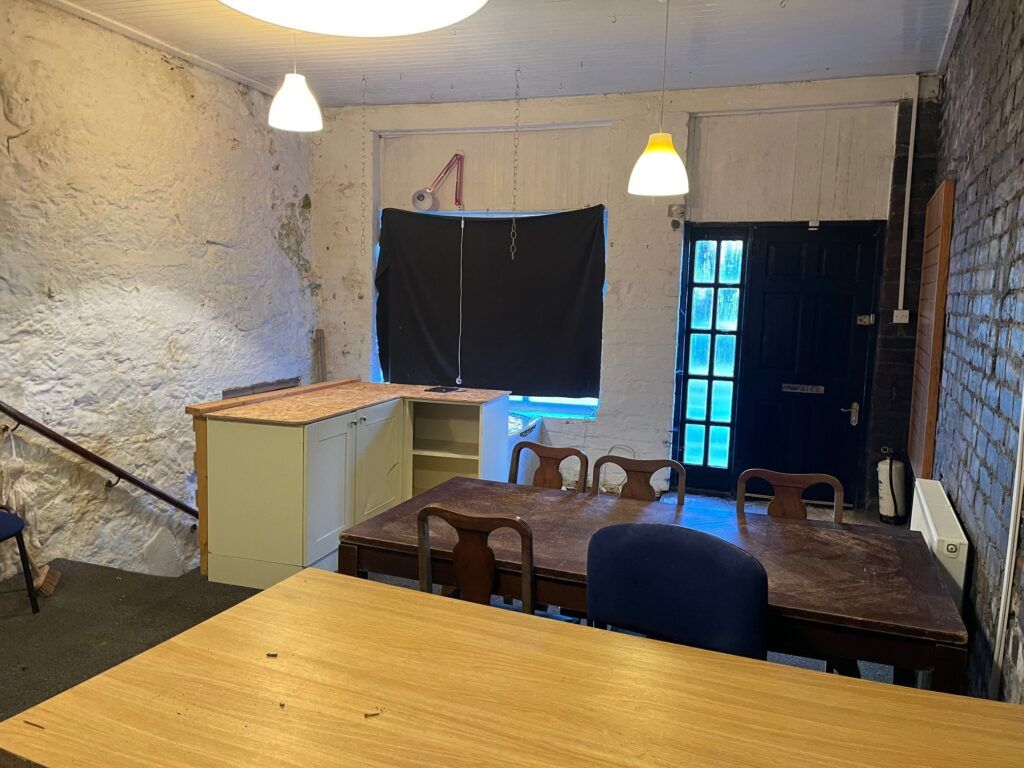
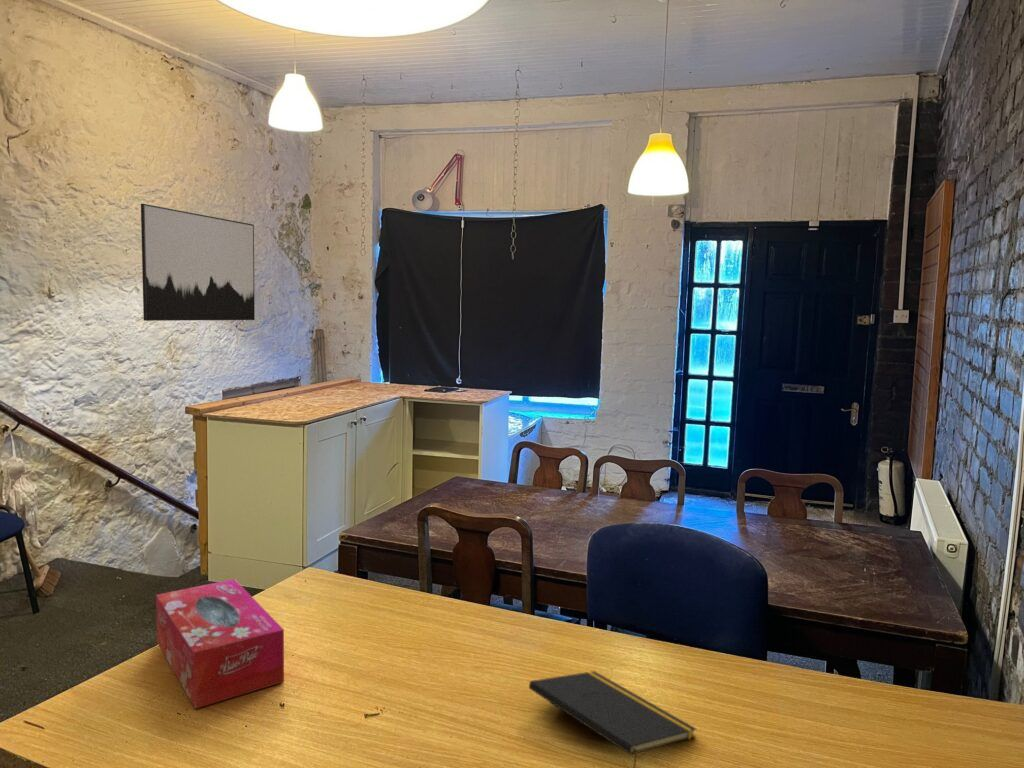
+ tissue box [155,578,285,710]
+ wall art [140,203,256,322]
+ notepad [528,670,697,768]
